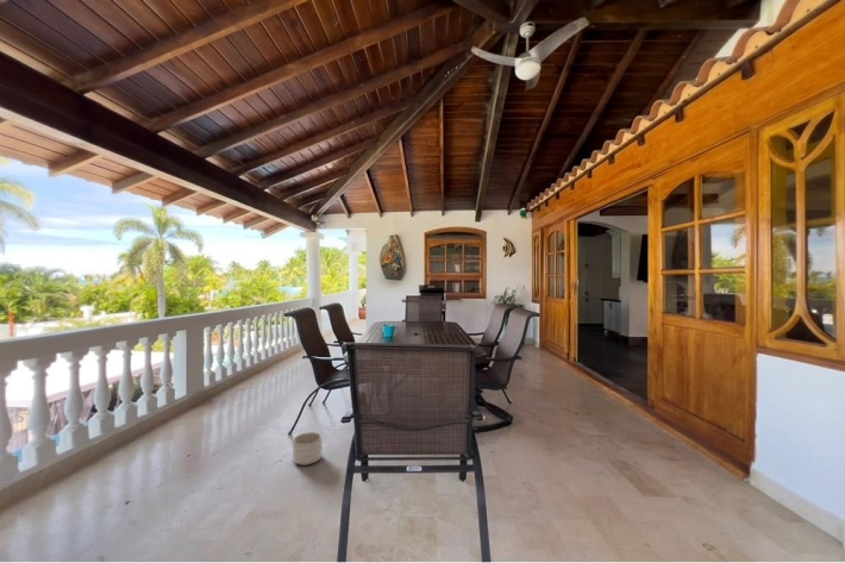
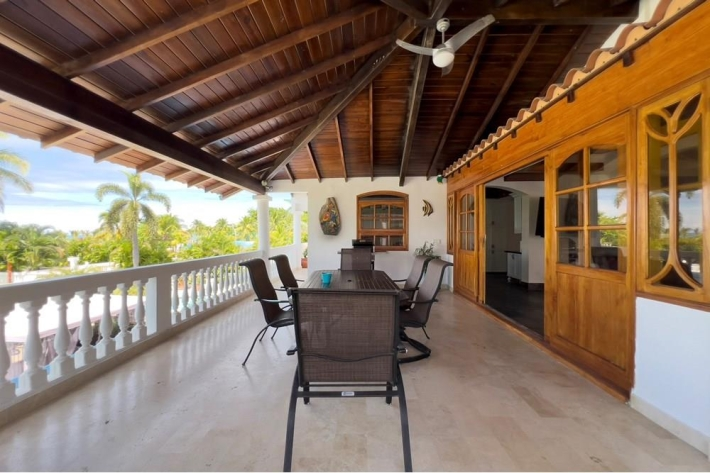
- planter [292,431,323,467]
